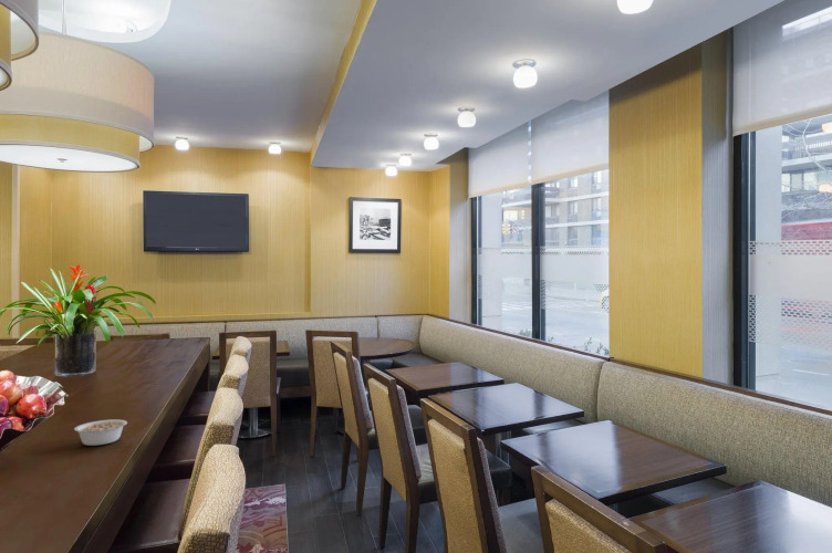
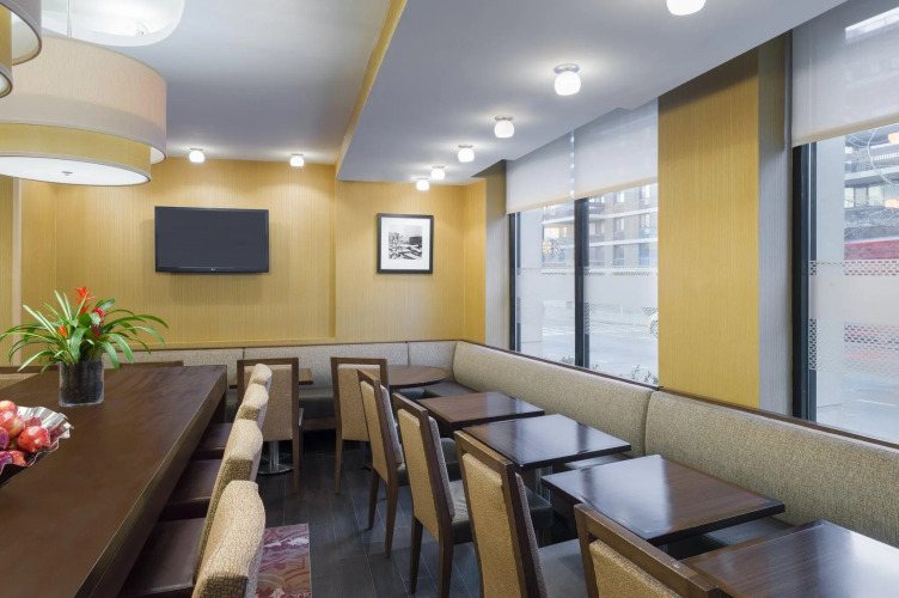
- legume [73,418,128,447]
